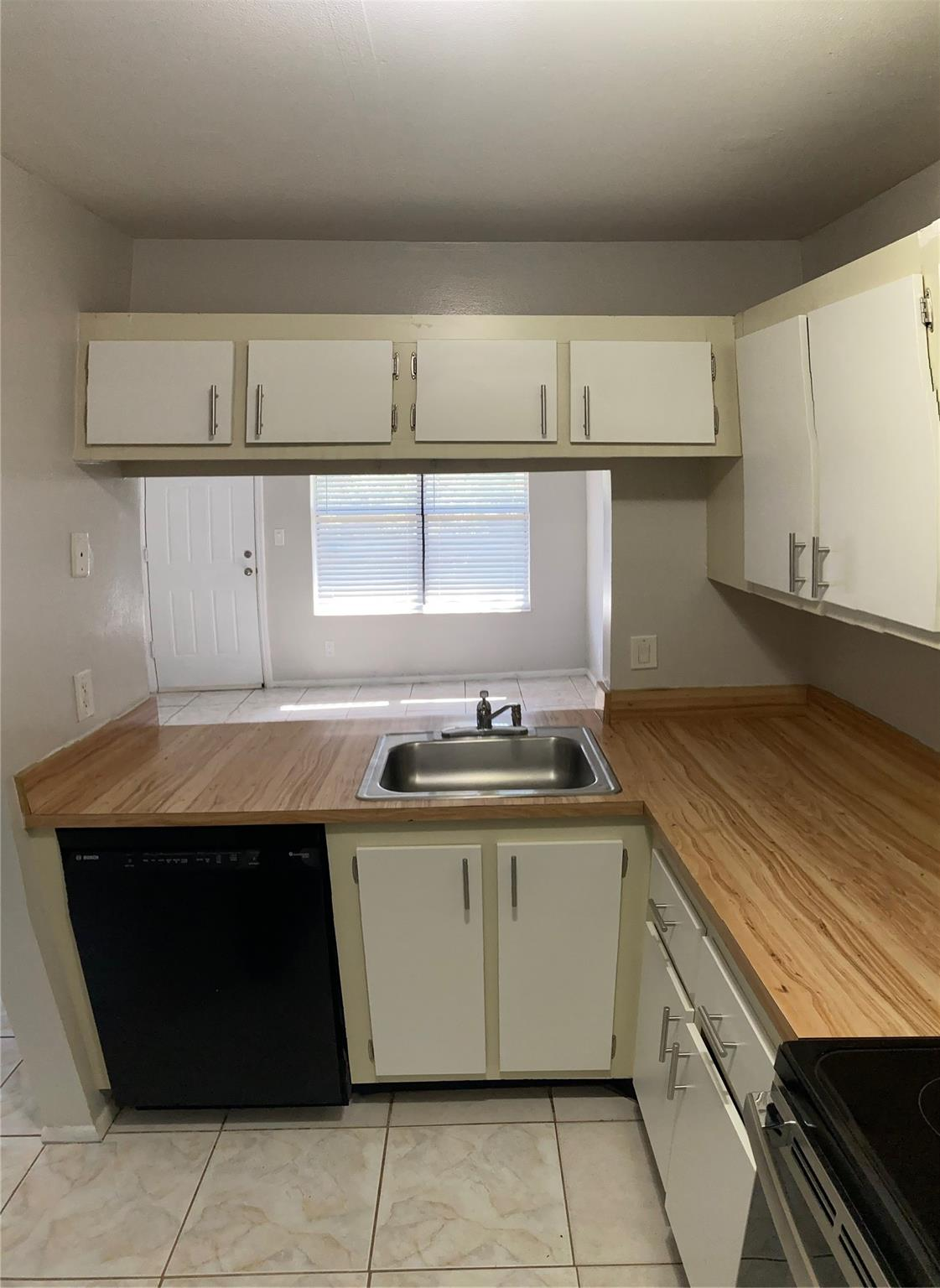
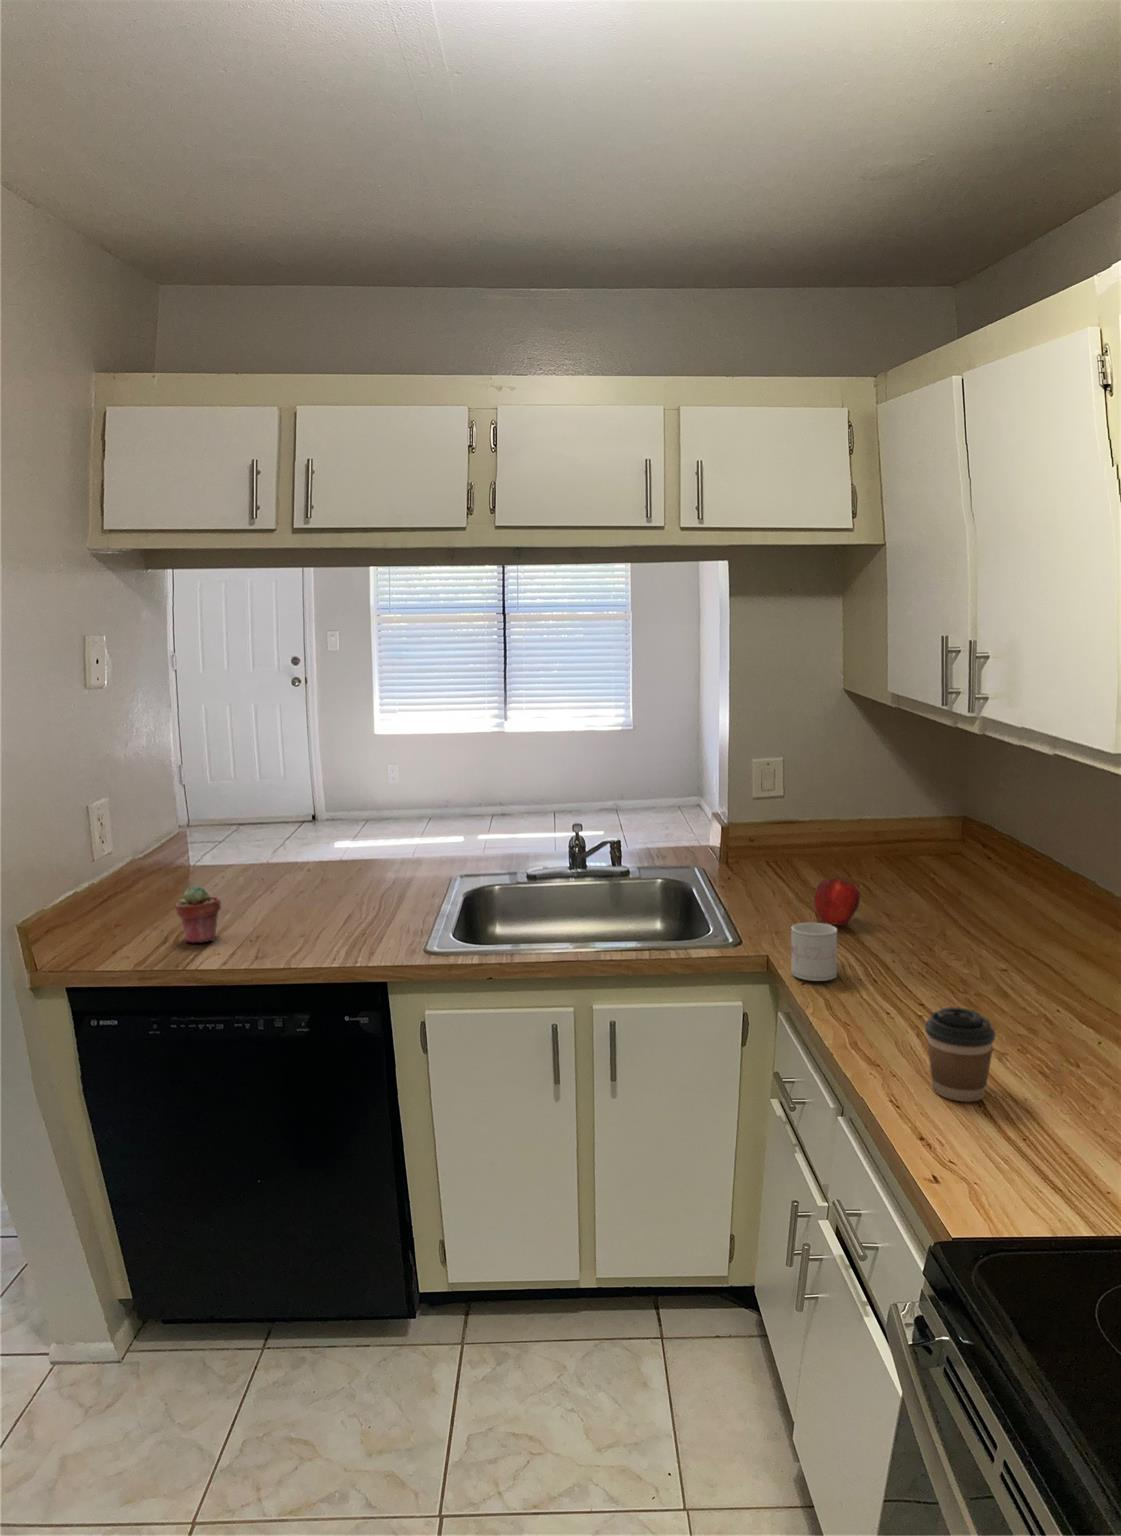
+ mug [789,922,838,981]
+ apple [813,877,861,927]
+ coffee cup [924,1007,996,1103]
+ potted succulent [175,884,222,944]
